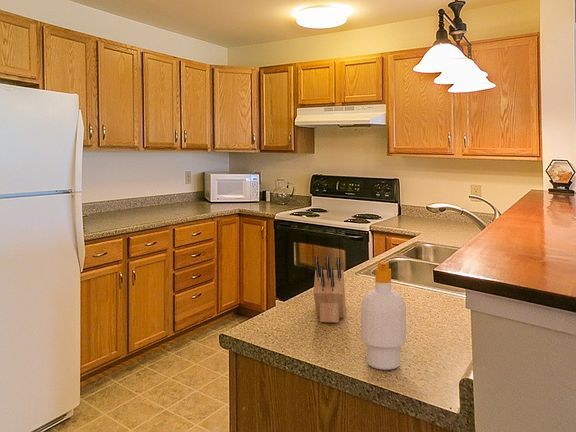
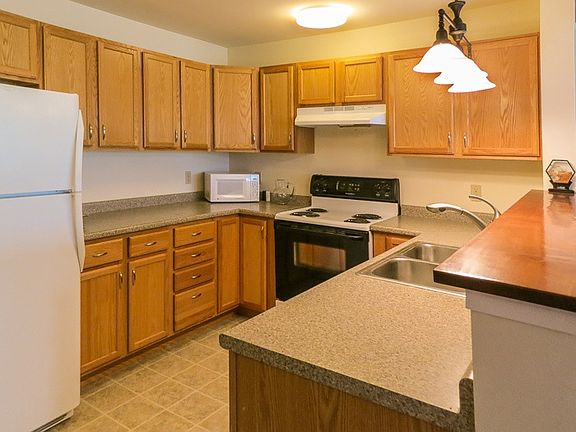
- soap bottle [360,261,407,371]
- knife block [312,255,347,324]
